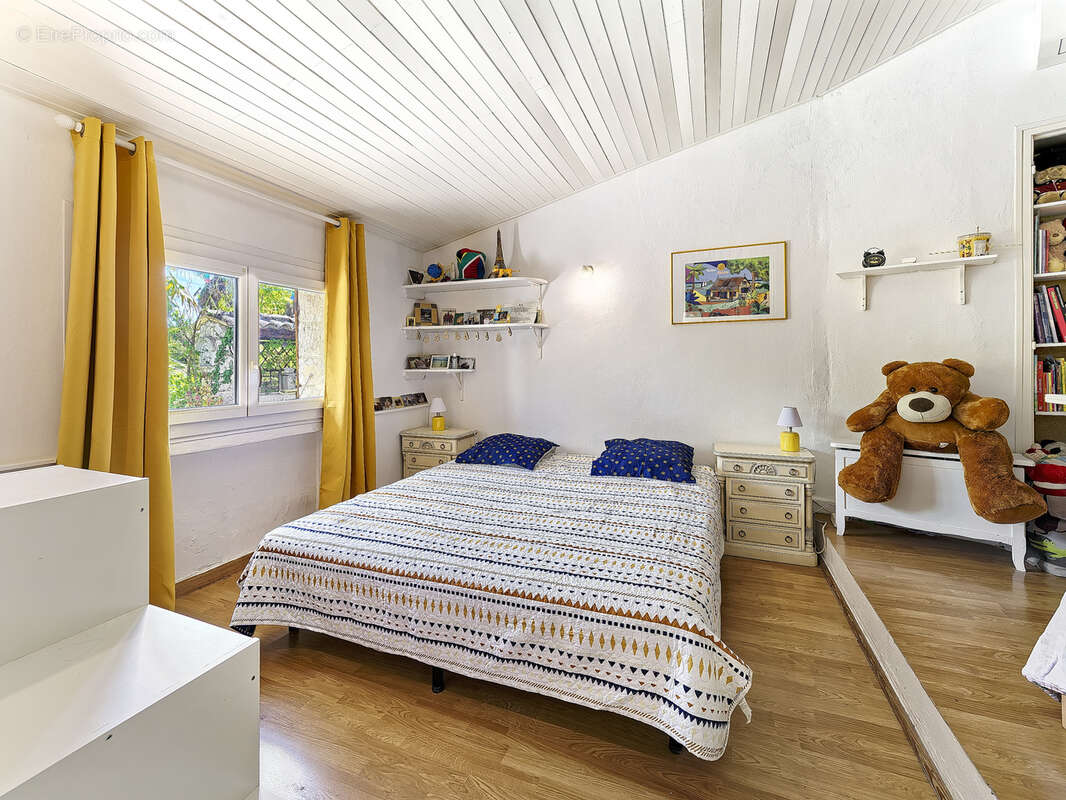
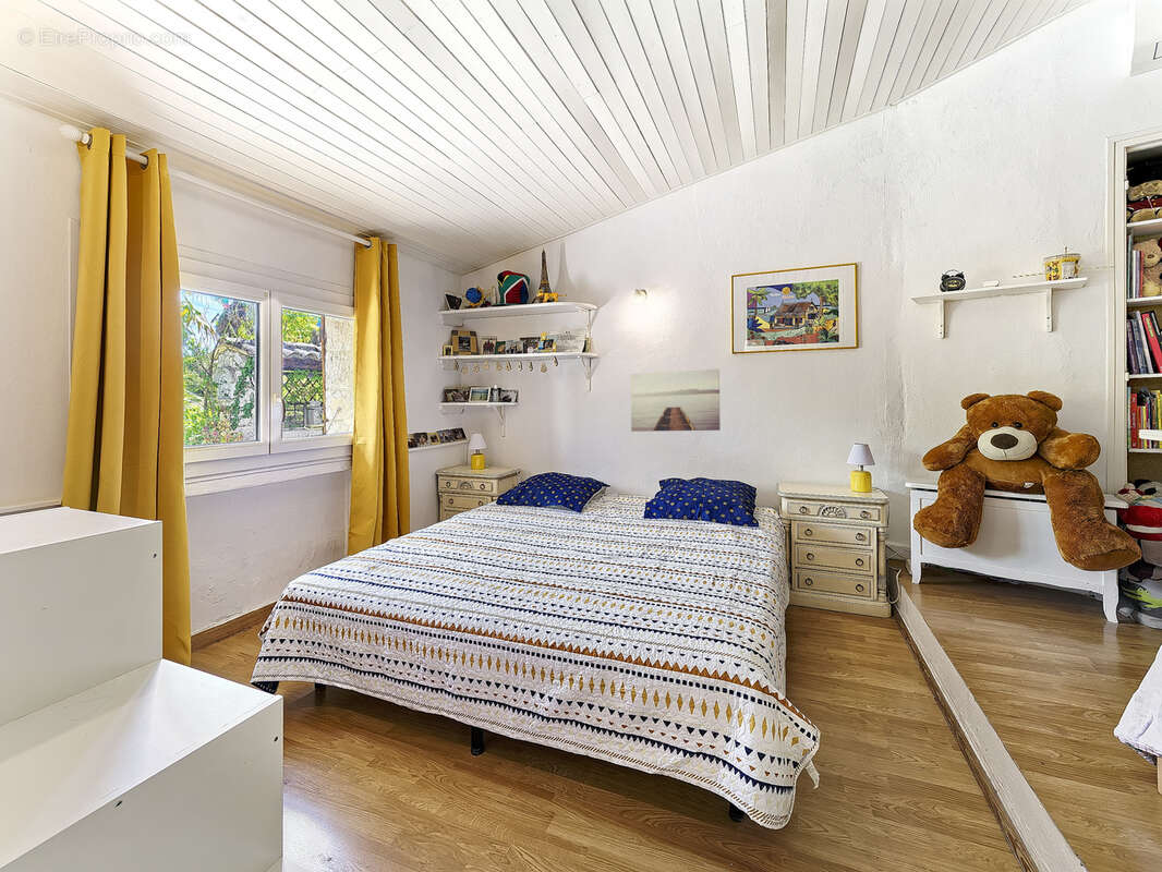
+ wall art [630,368,722,433]
